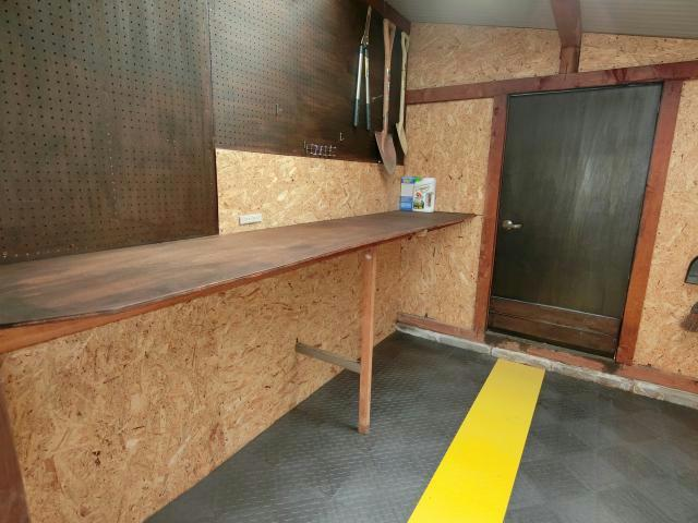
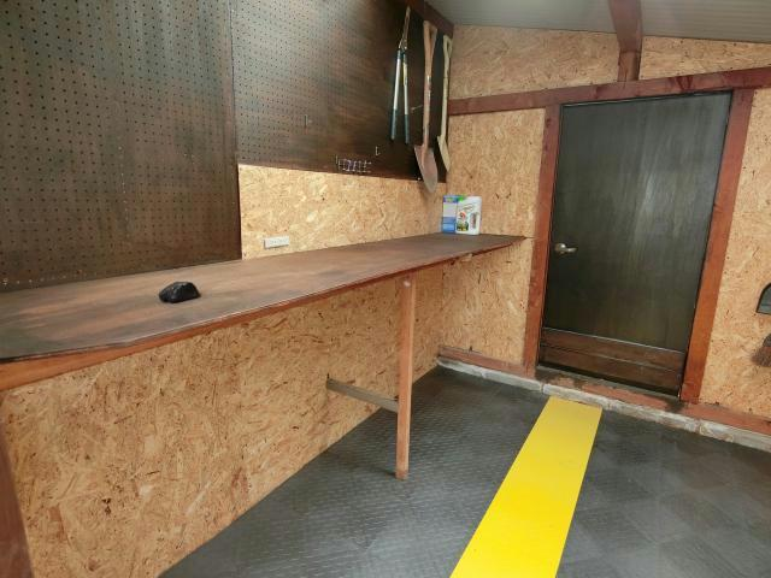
+ computer mouse [158,281,201,303]
